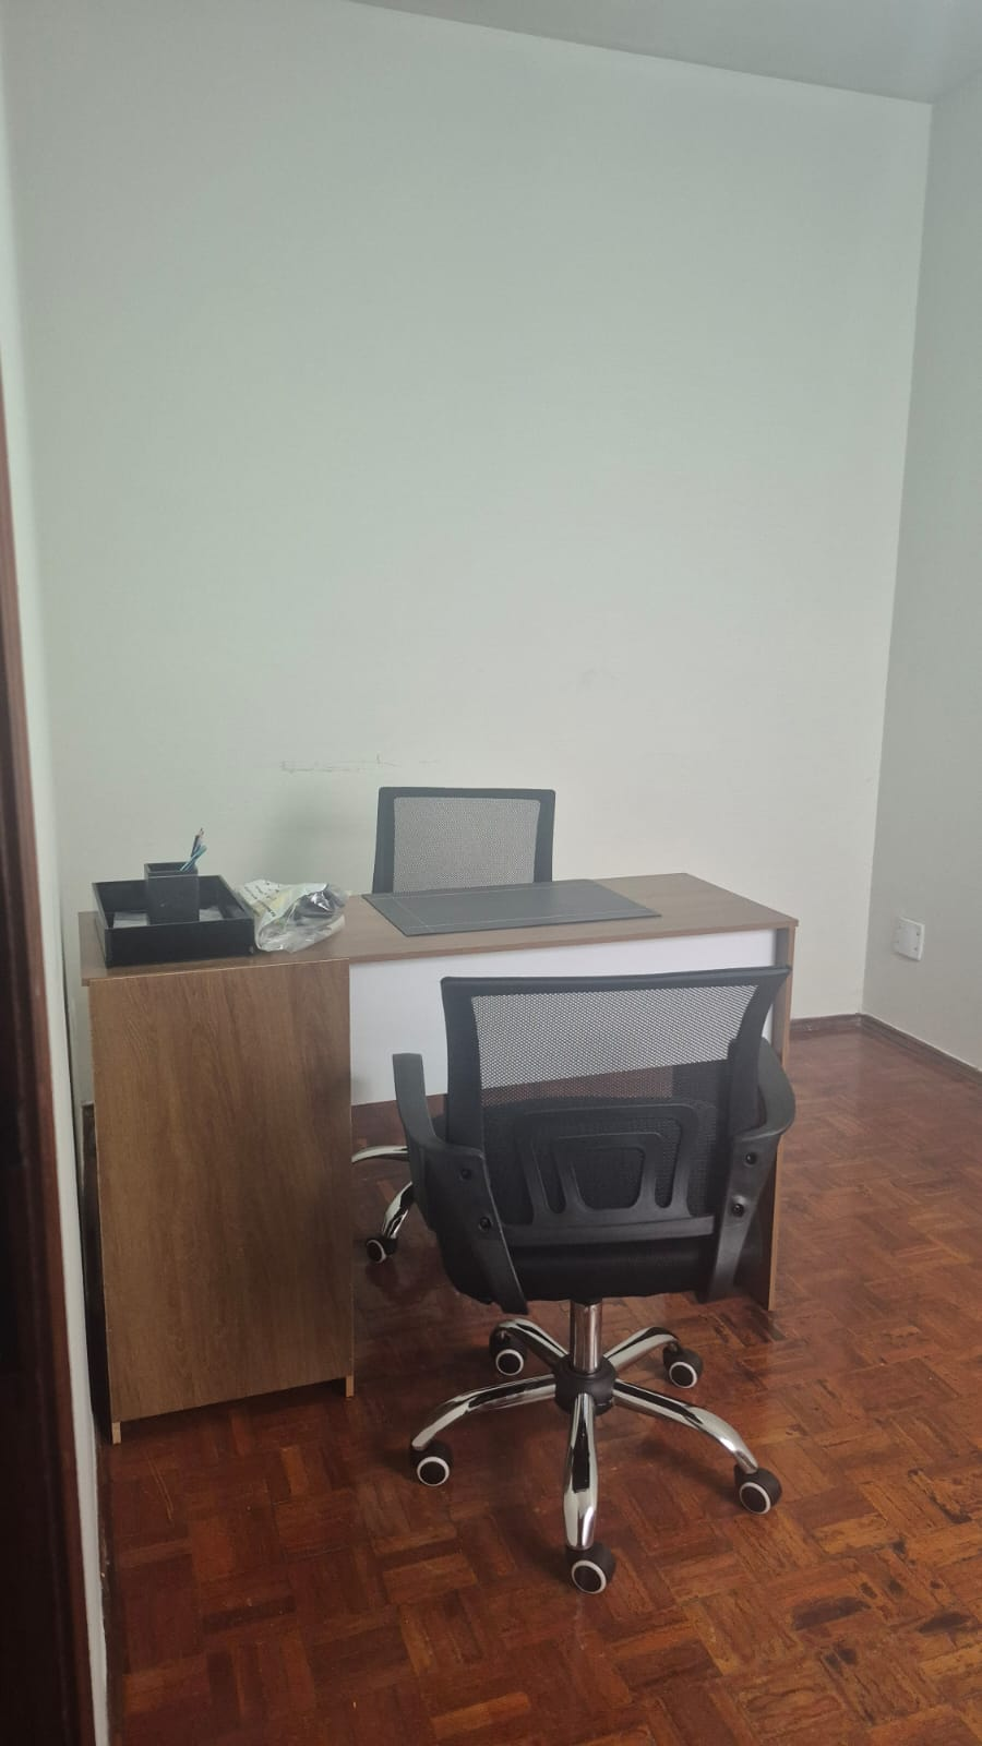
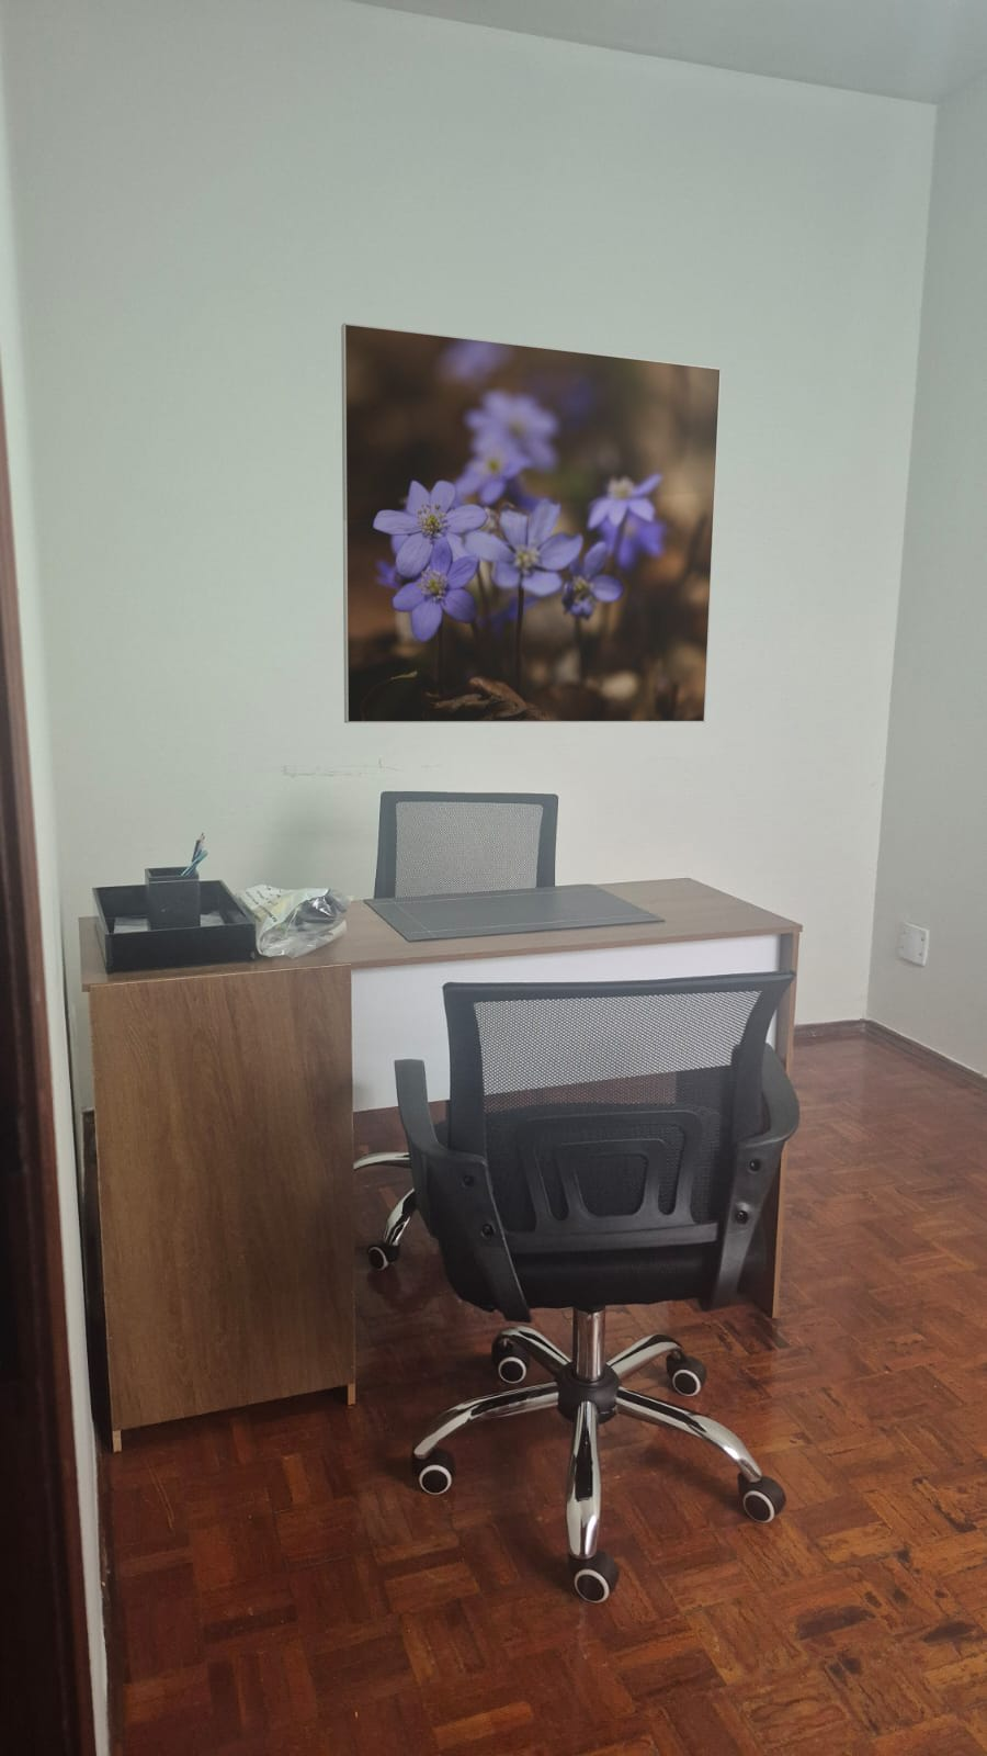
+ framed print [340,322,722,725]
